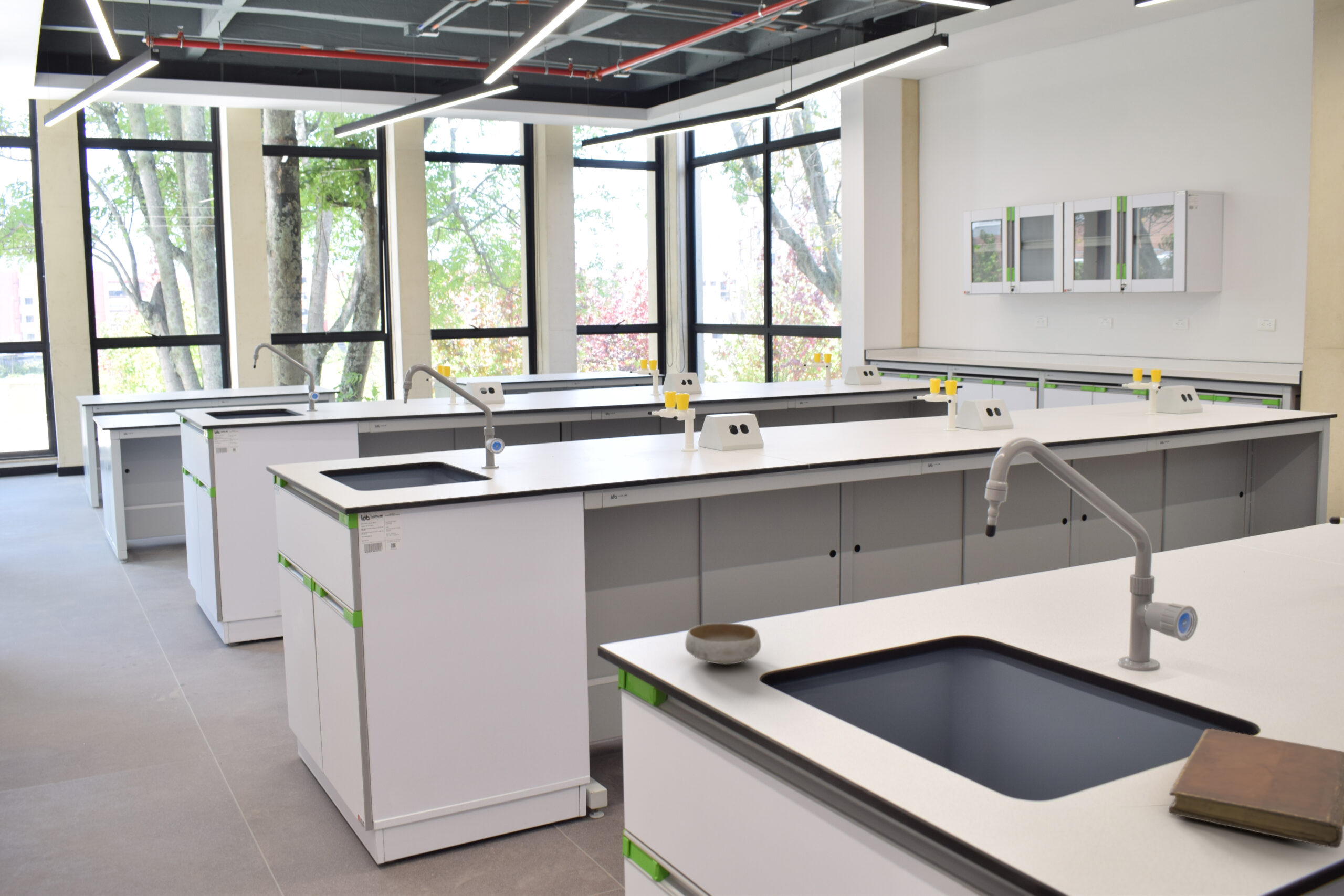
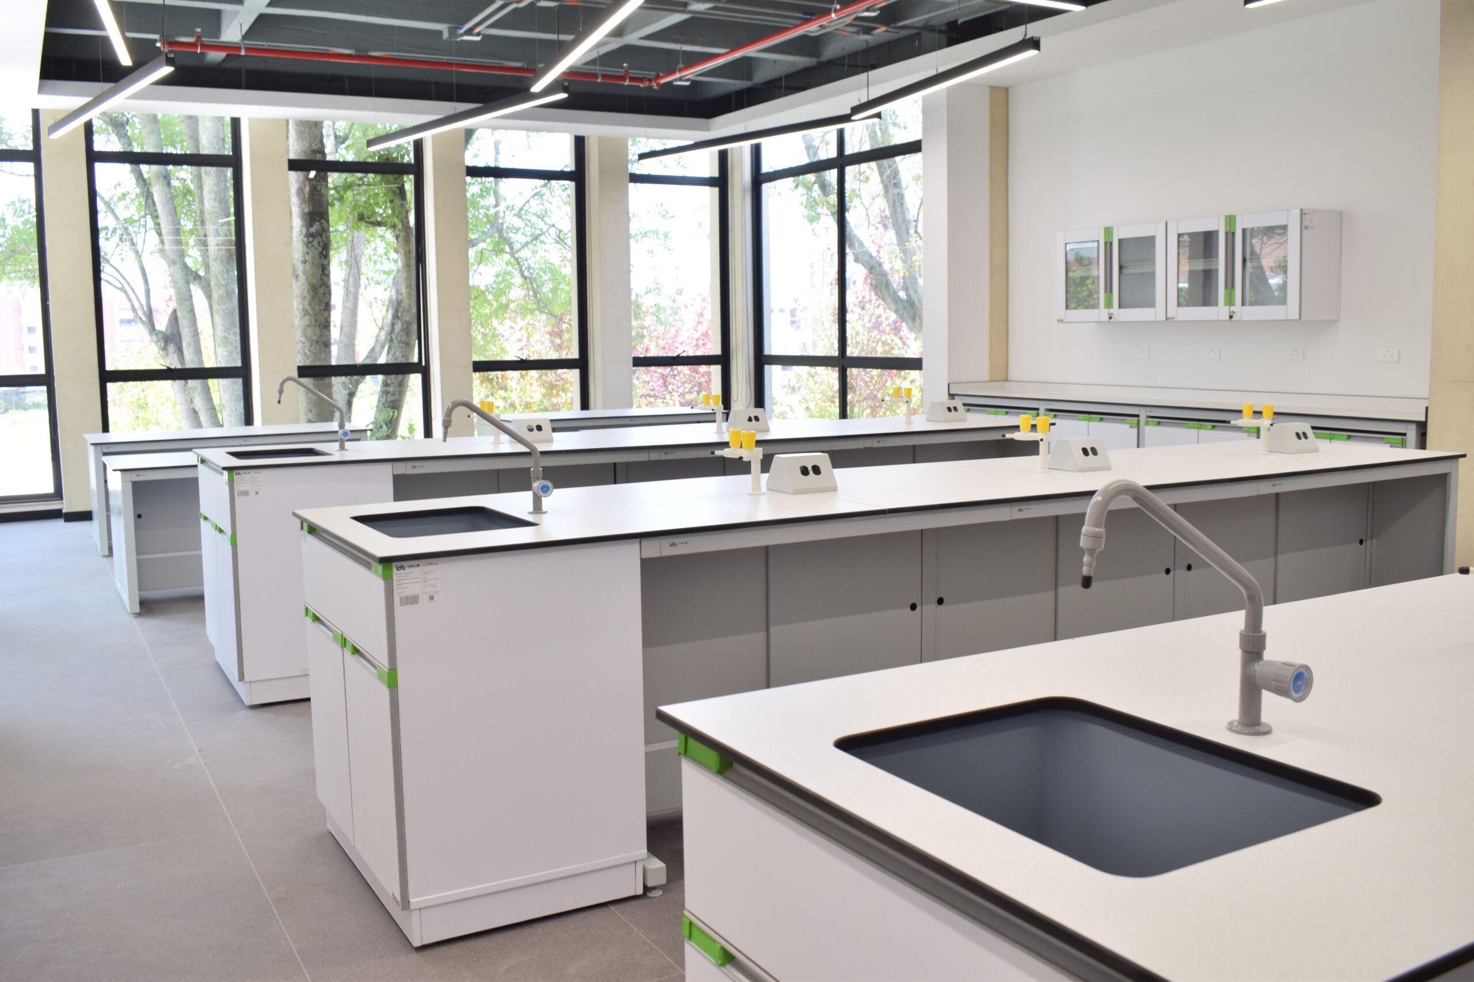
- bowl [685,622,761,665]
- notebook [1168,728,1344,849]
